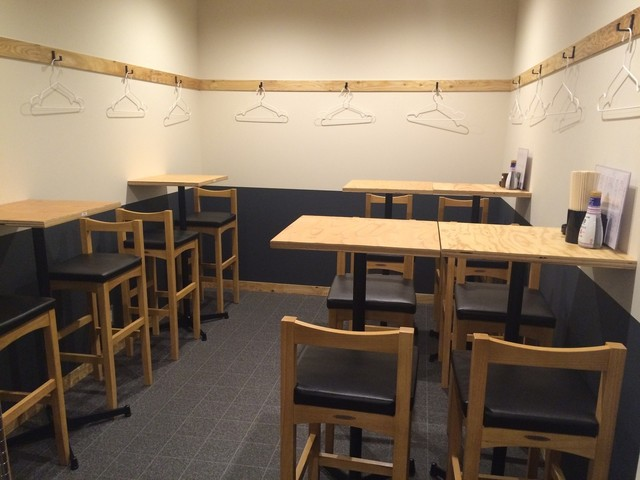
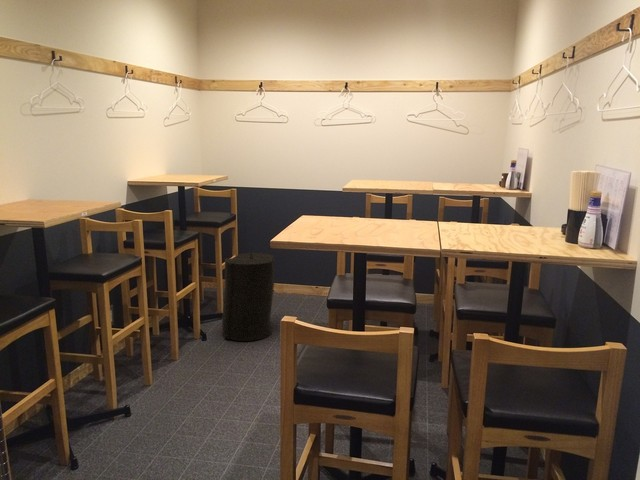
+ trash can [221,252,275,342]
